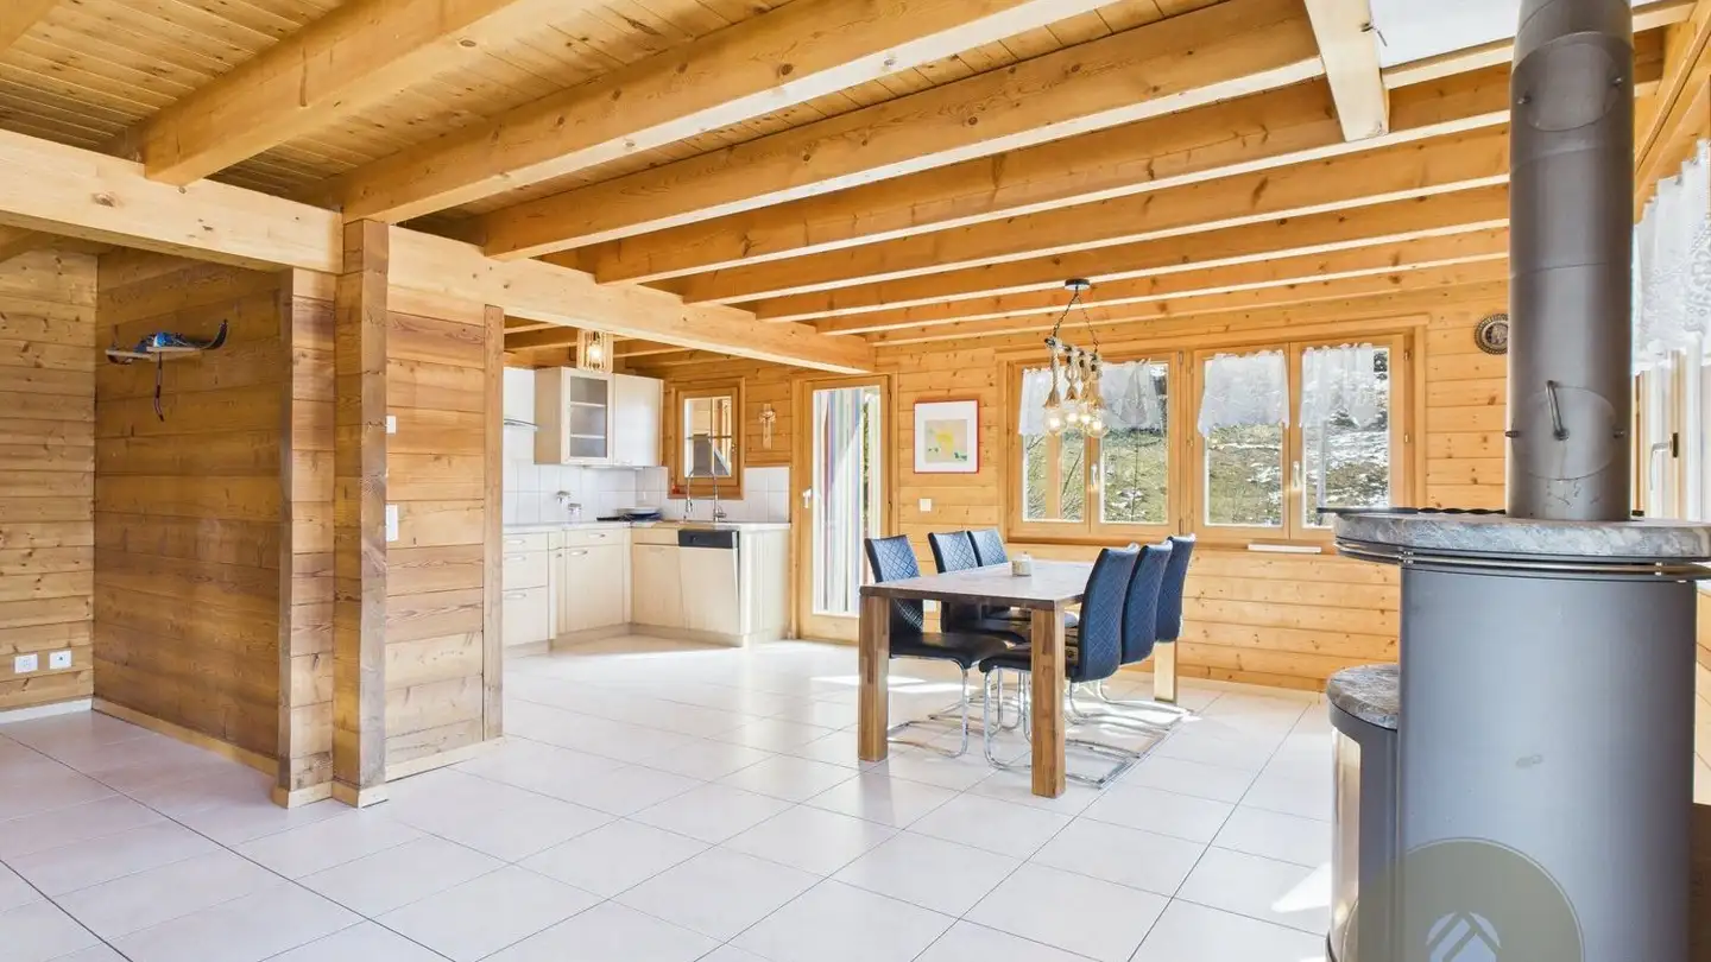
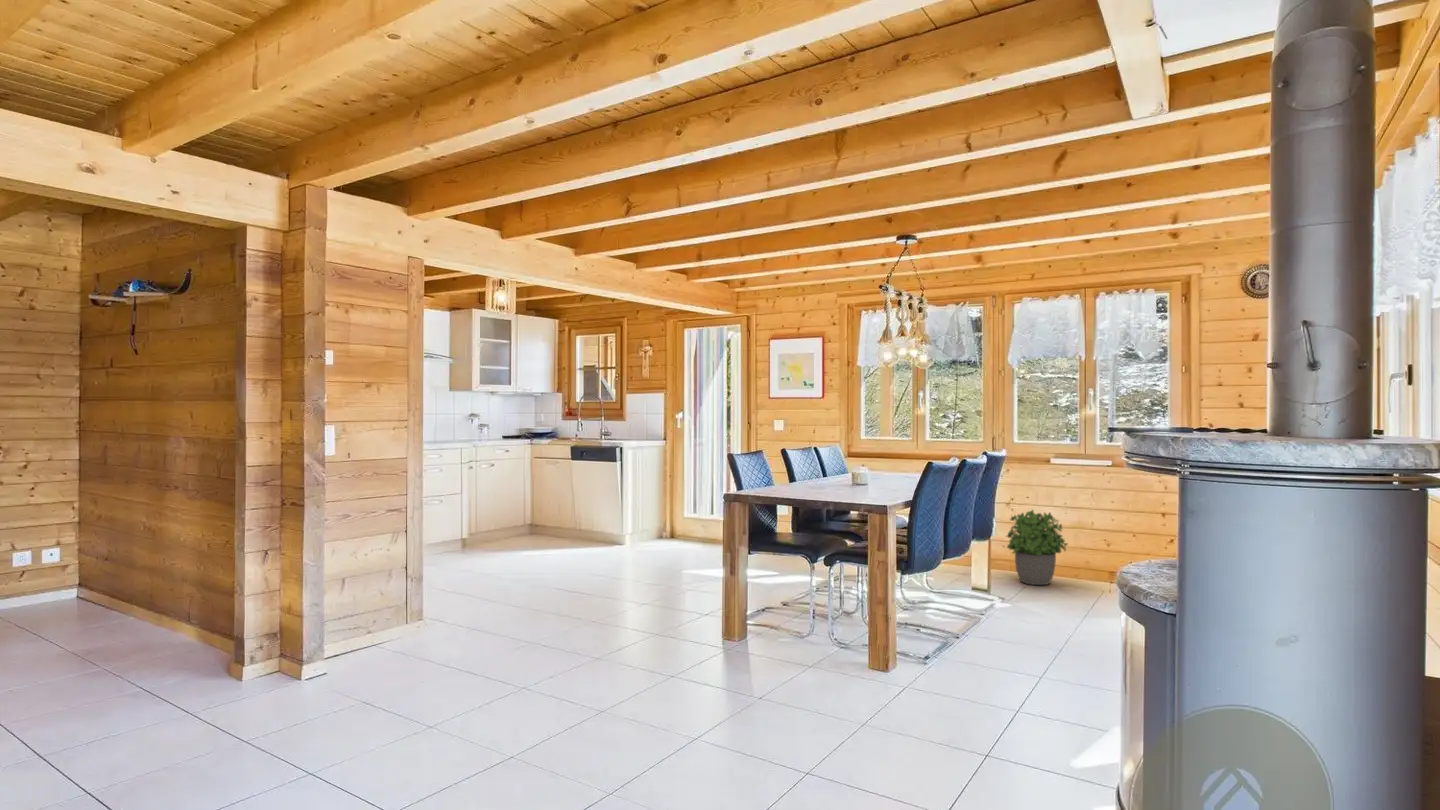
+ potted plant [1005,509,1069,586]
